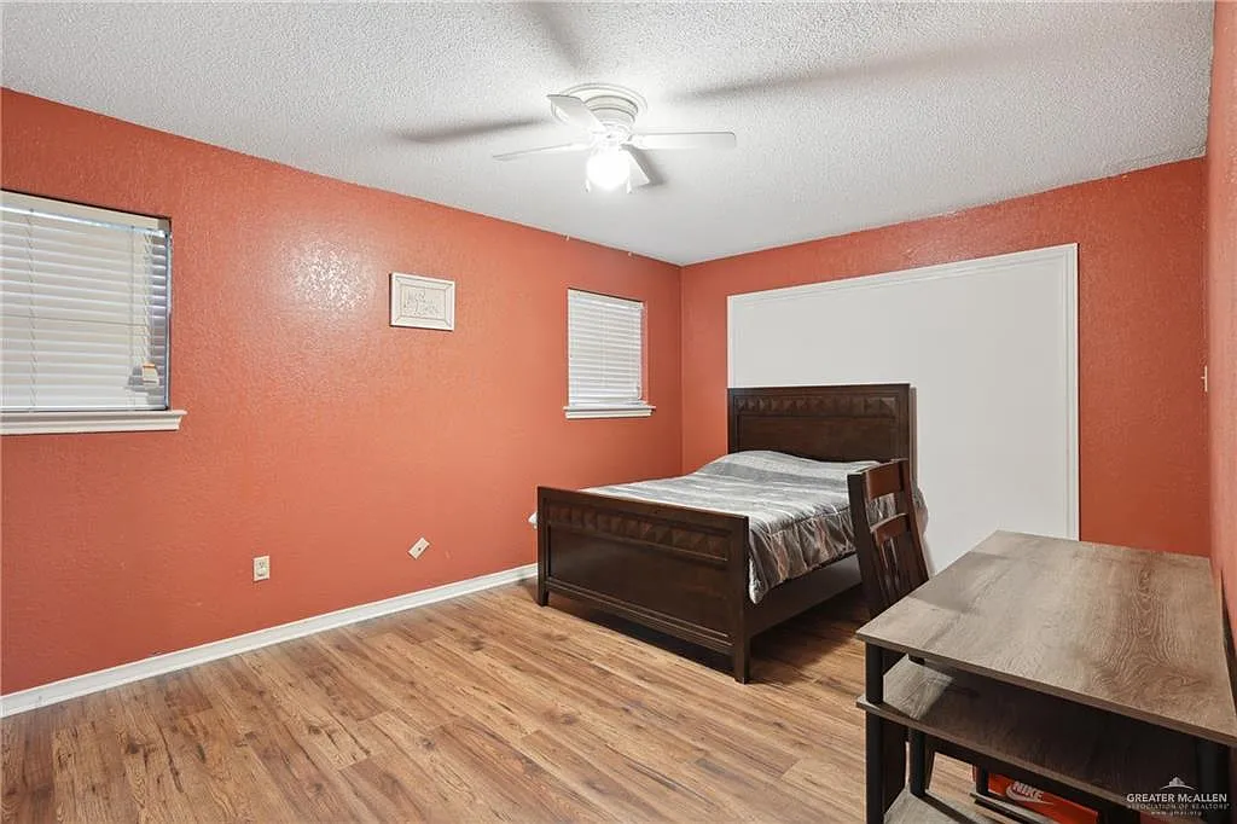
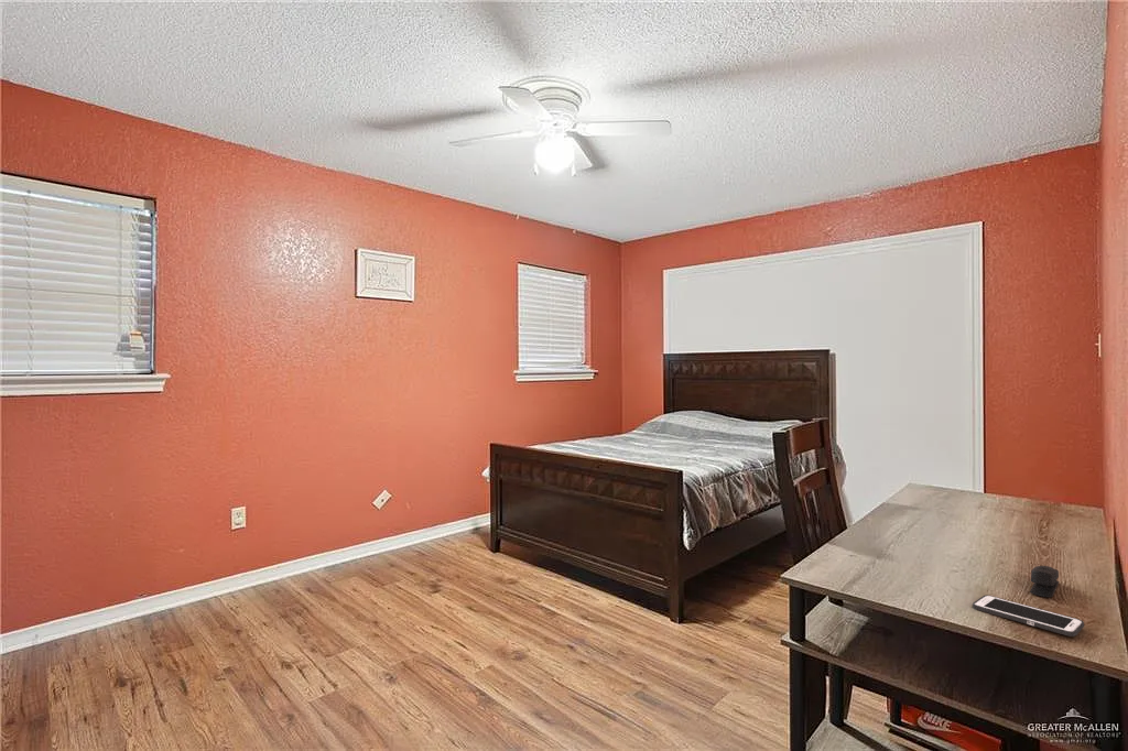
+ stapler [1029,565,1060,598]
+ cell phone [972,594,1085,638]
